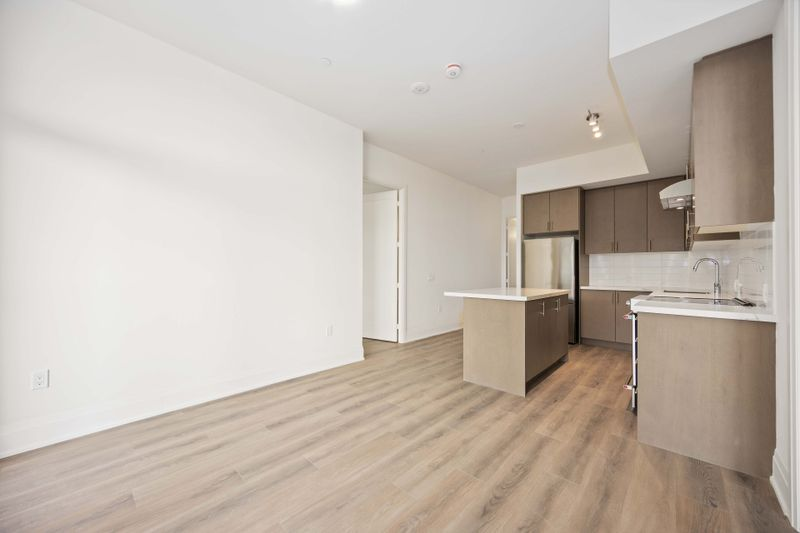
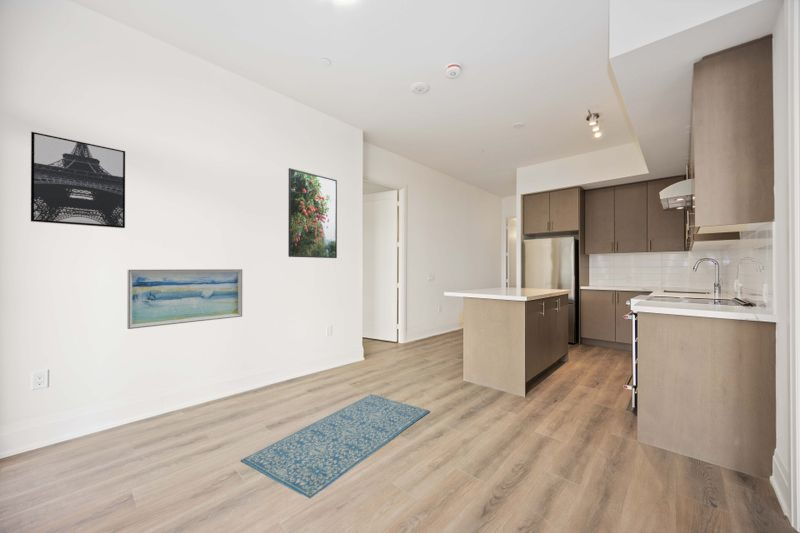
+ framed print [287,167,338,259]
+ wall art [30,131,126,229]
+ rug [240,393,431,499]
+ wall art [126,268,243,330]
